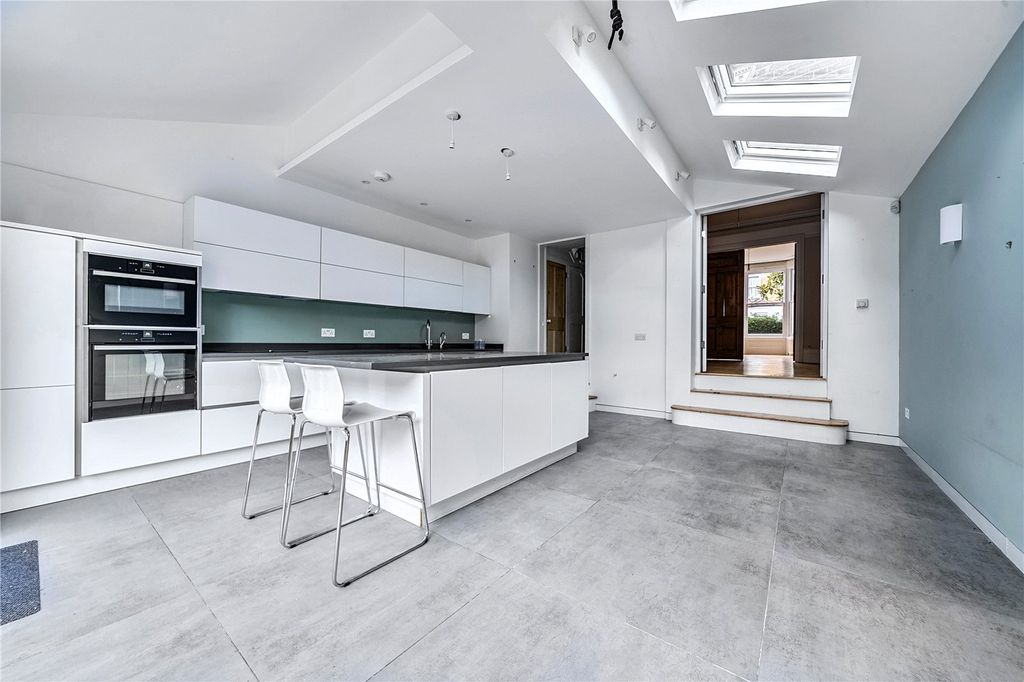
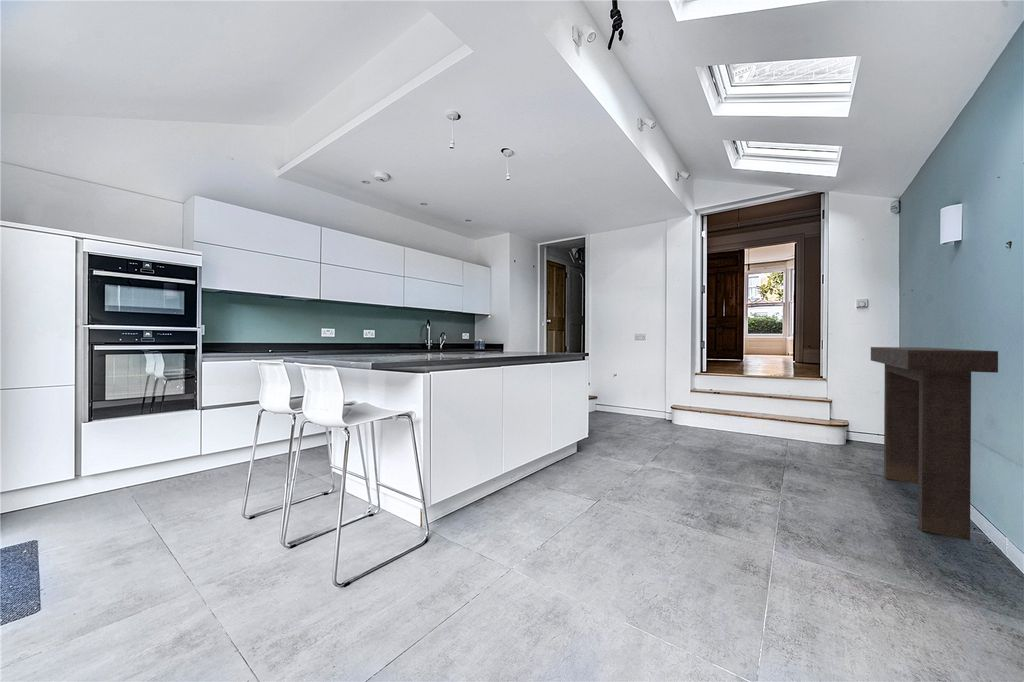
+ console table [870,346,999,541]
